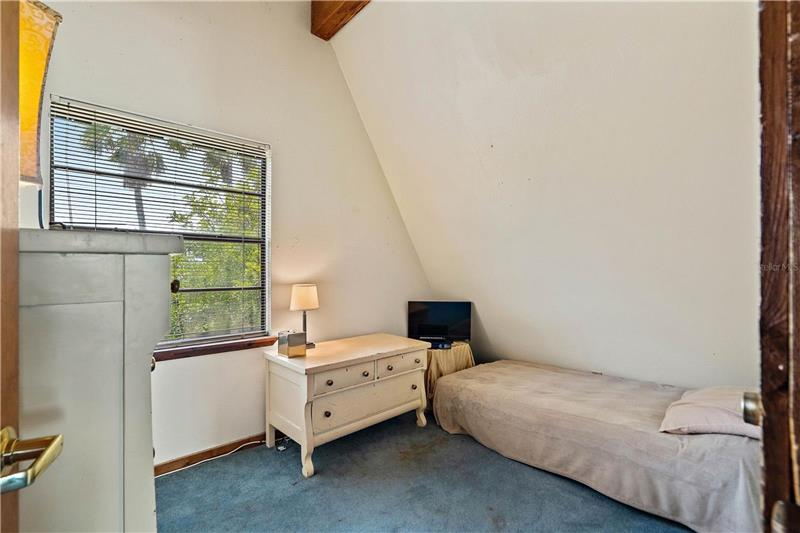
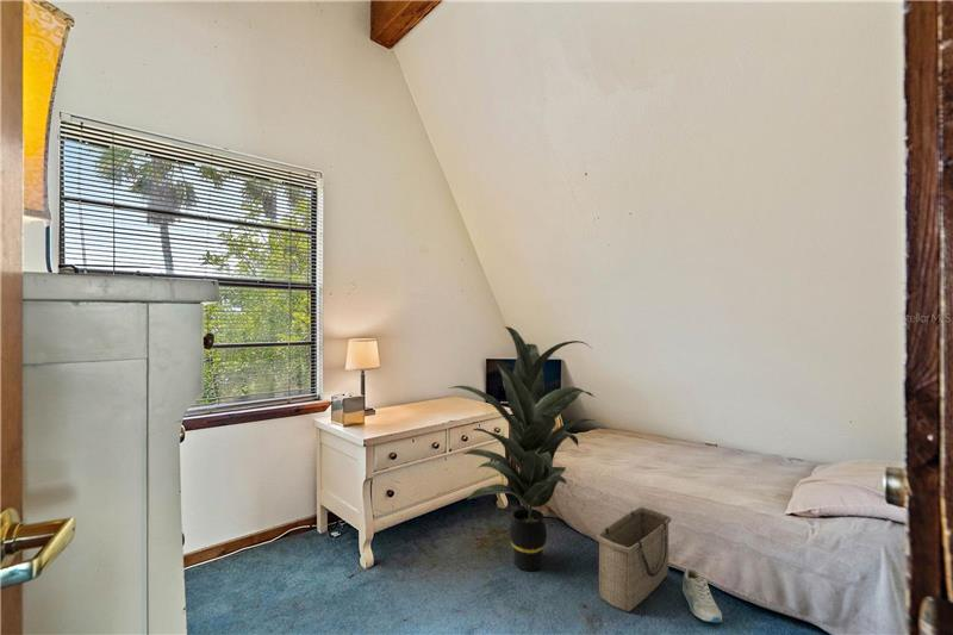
+ sneaker [681,567,723,623]
+ basket [596,506,672,612]
+ indoor plant [448,325,597,572]
